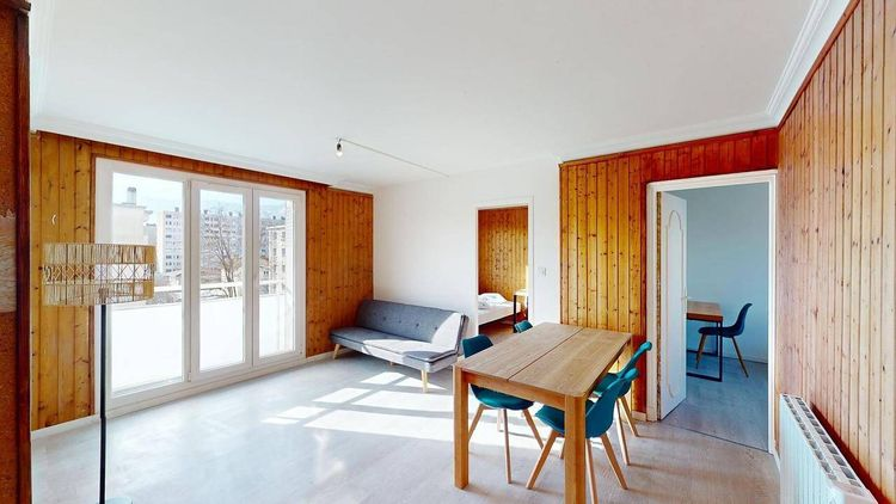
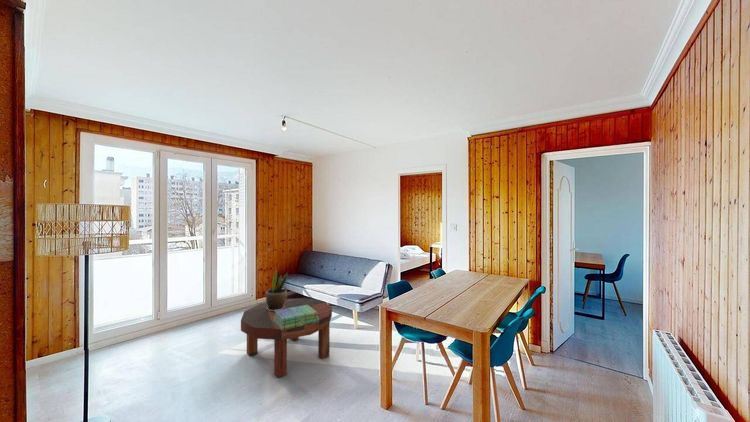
+ coffee table [240,297,333,379]
+ potted plant [265,269,288,311]
+ stack of books [273,305,319,330]
